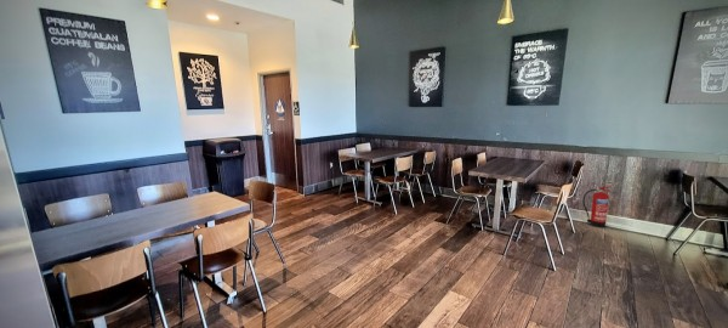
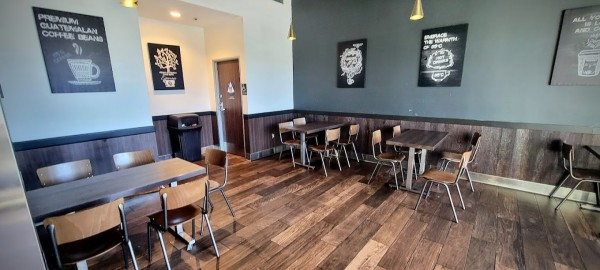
- fire extinguisher [581,185,613,228]
